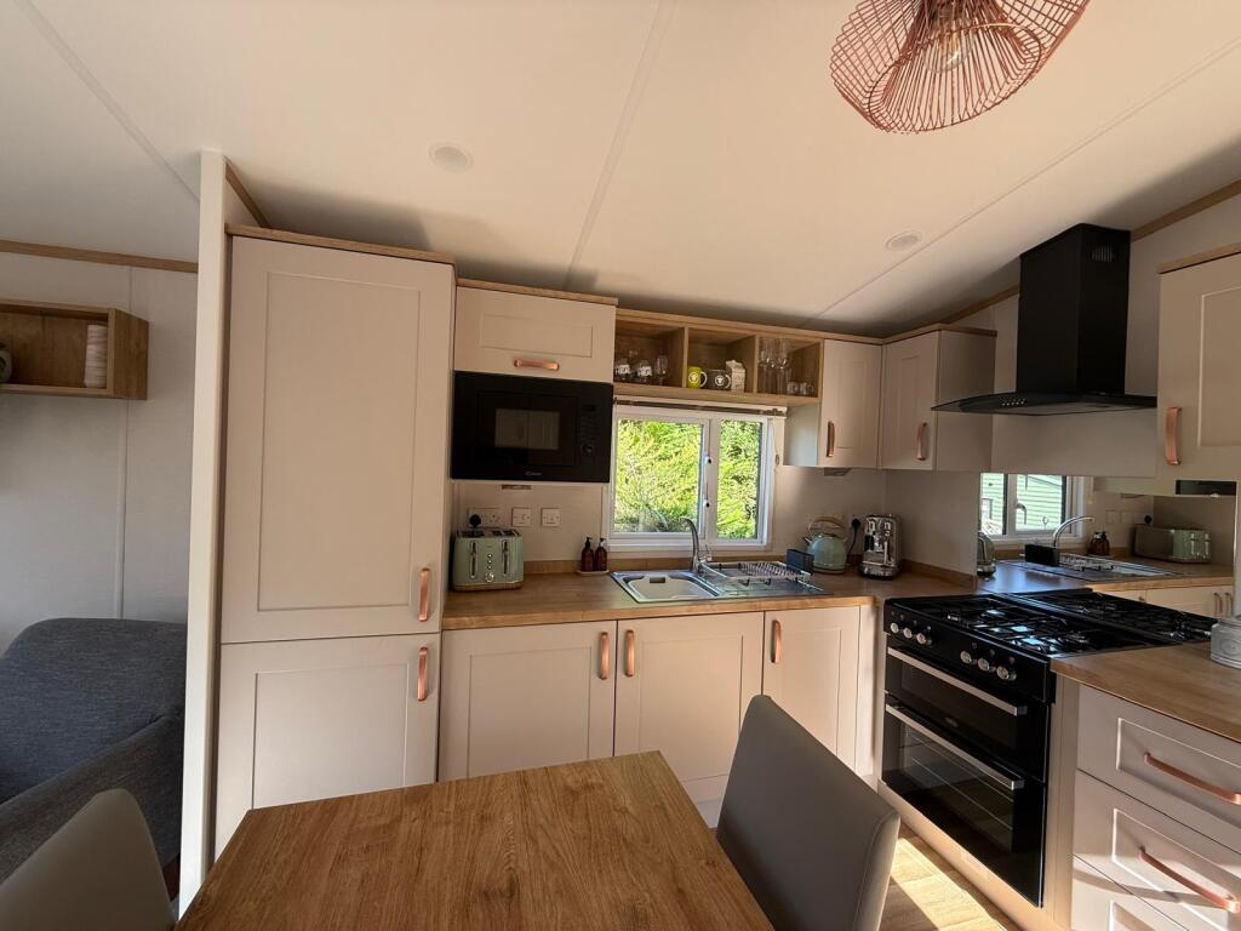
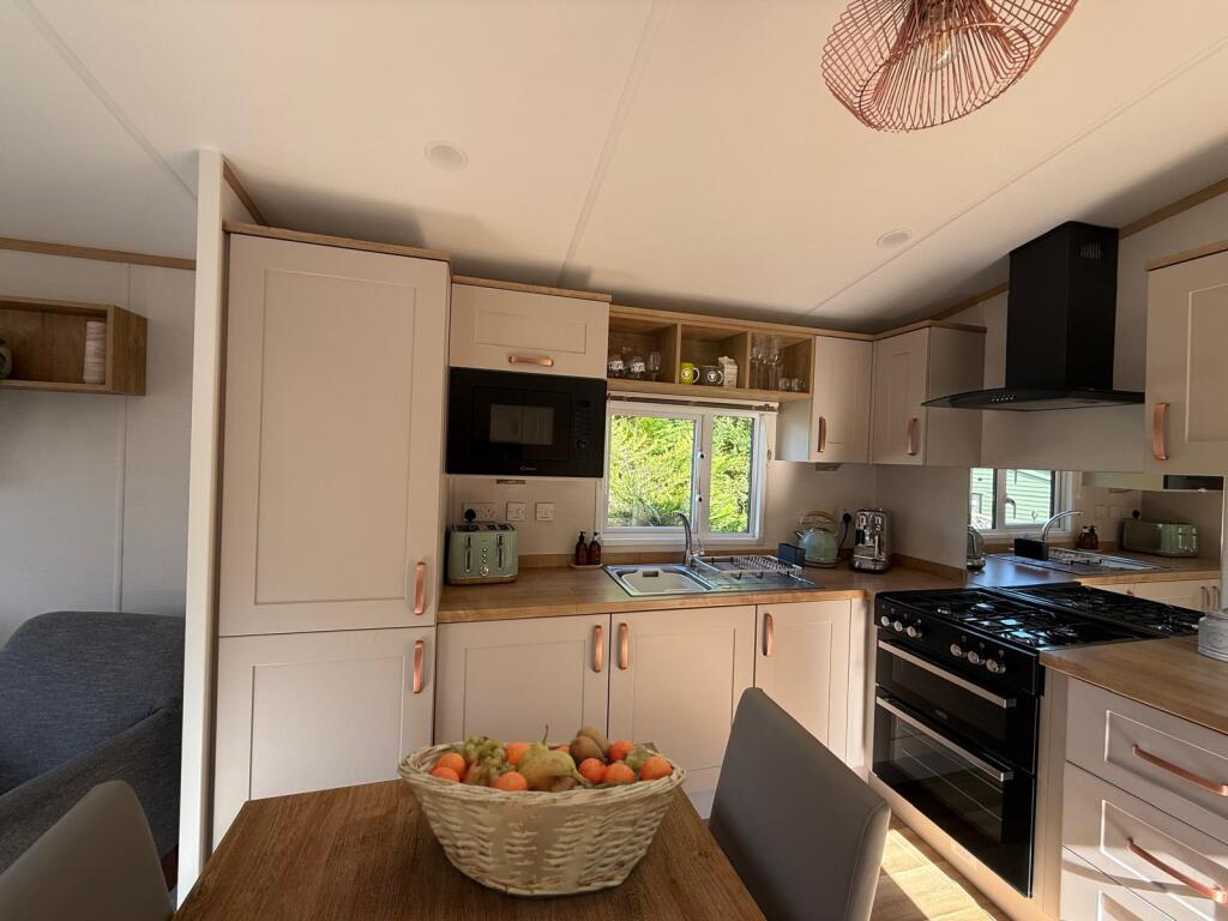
+ fruit basket [396,724,688,901]
